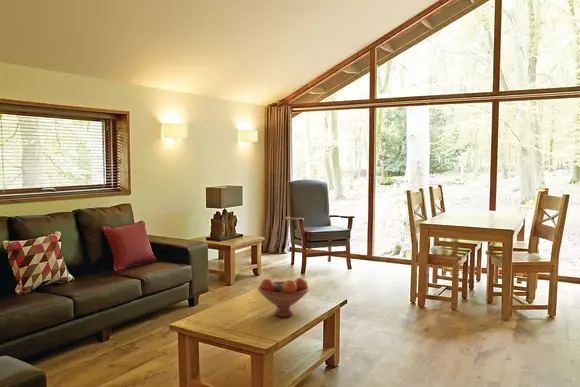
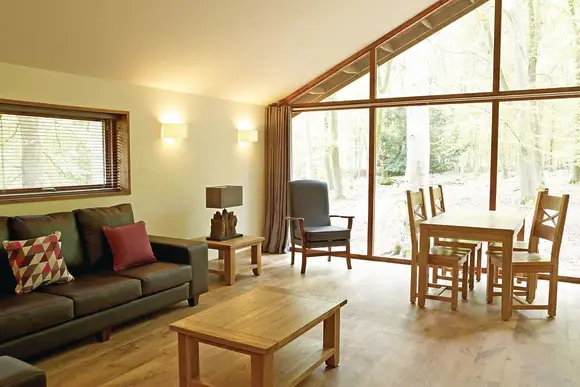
- fruit bowl [257,277,310,318]
